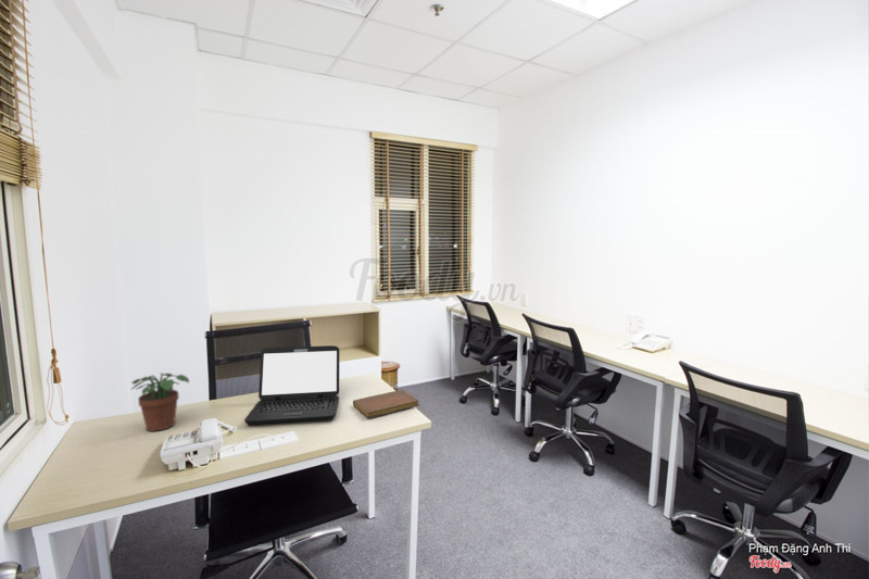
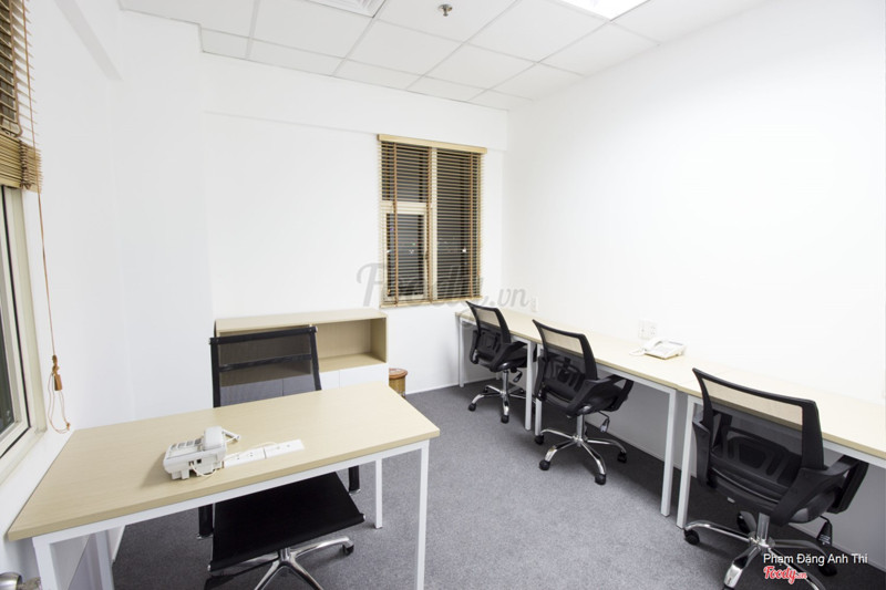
- potted plant [130,372,190,432]
- laptop [243,344,340,427]
- notebook [352,389,420,419]
